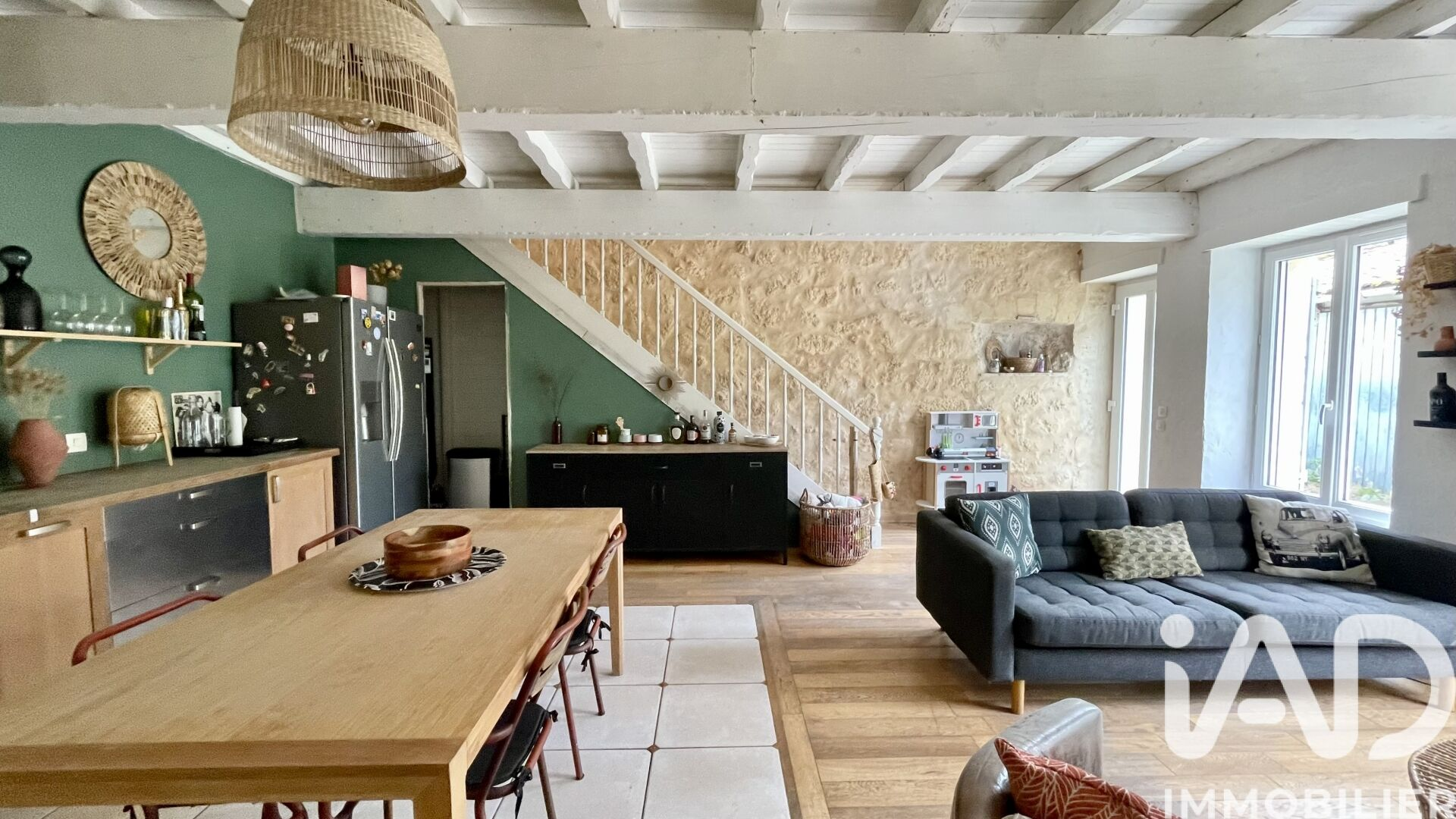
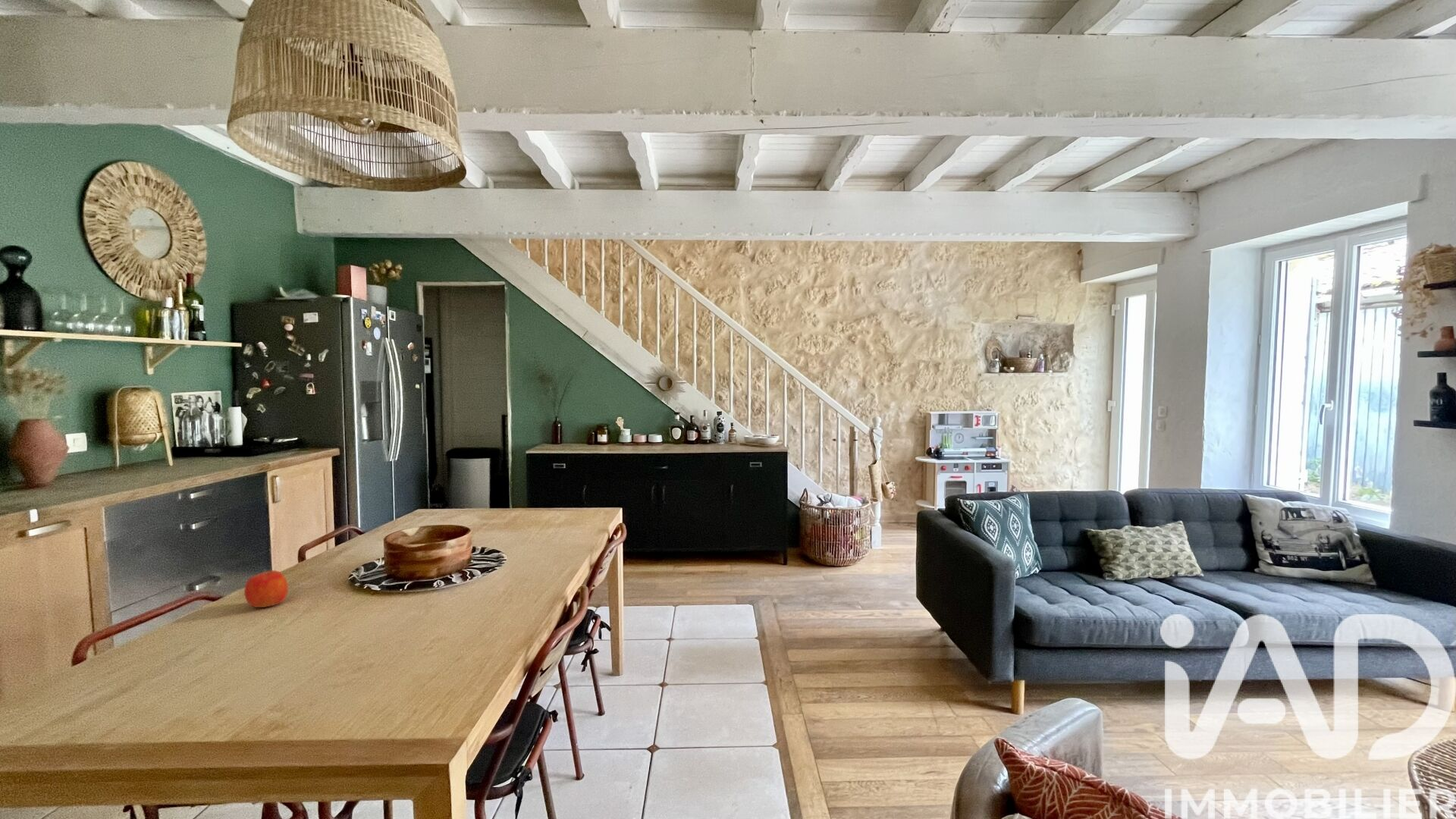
+ apple [243,569,289,608]
